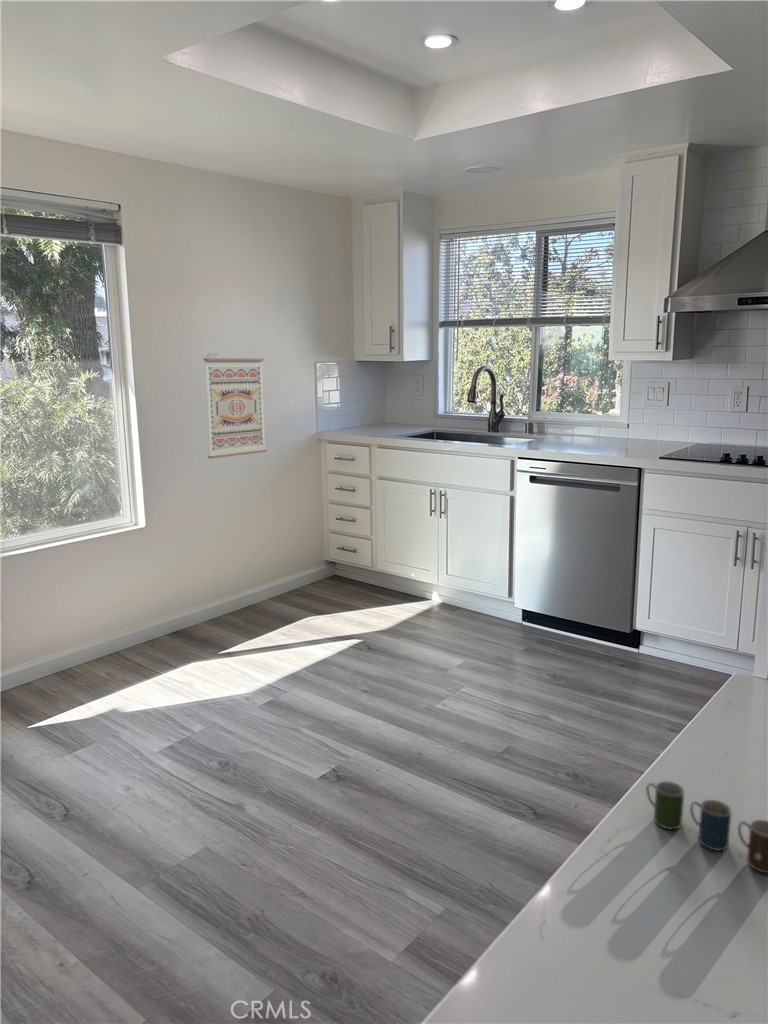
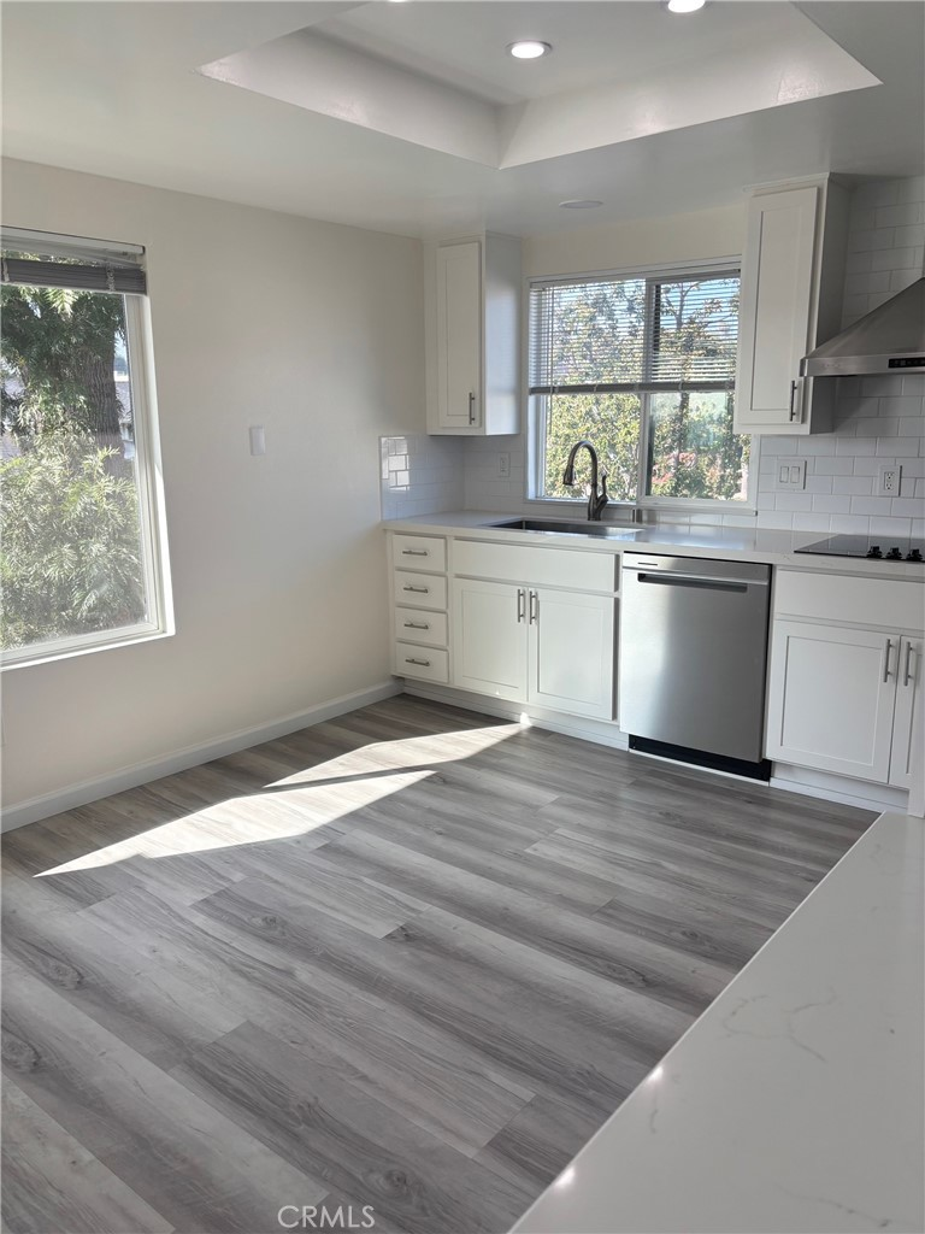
- cup [645,780,768,875]
- wall art [203,357,268,459]
